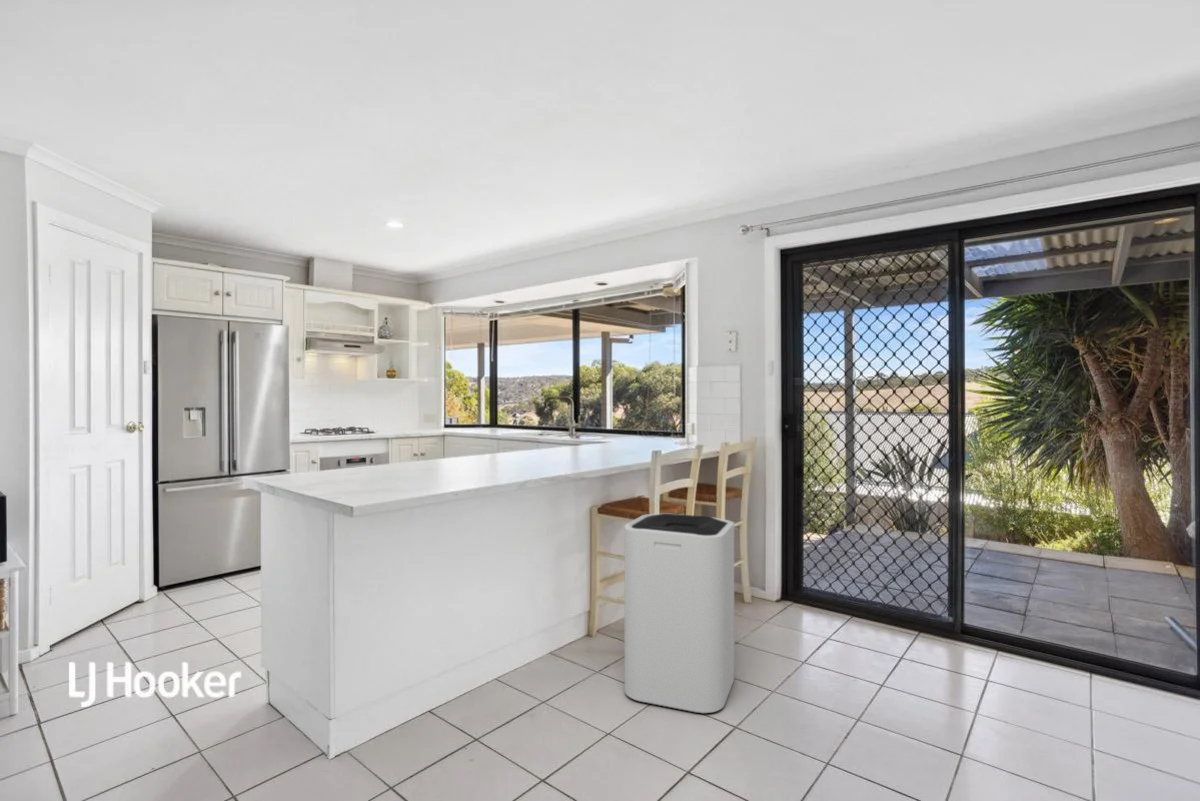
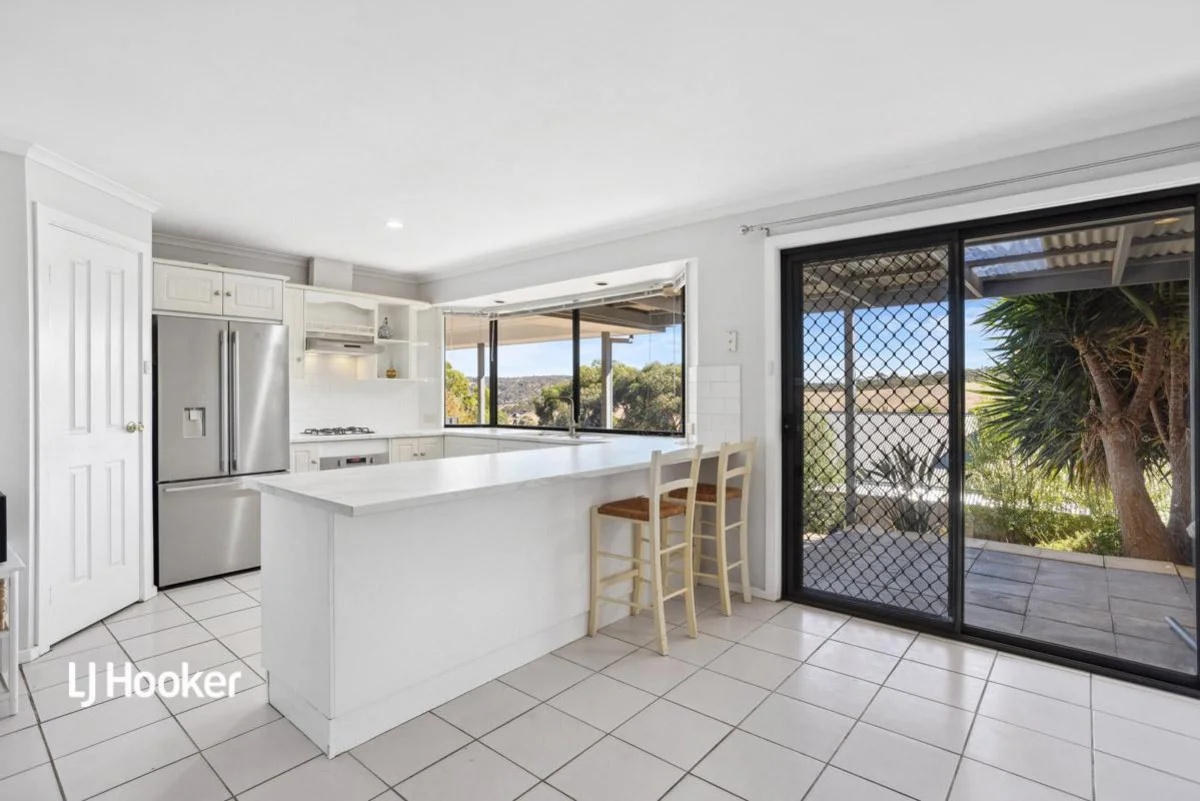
- trash can [623,513,735,715]
